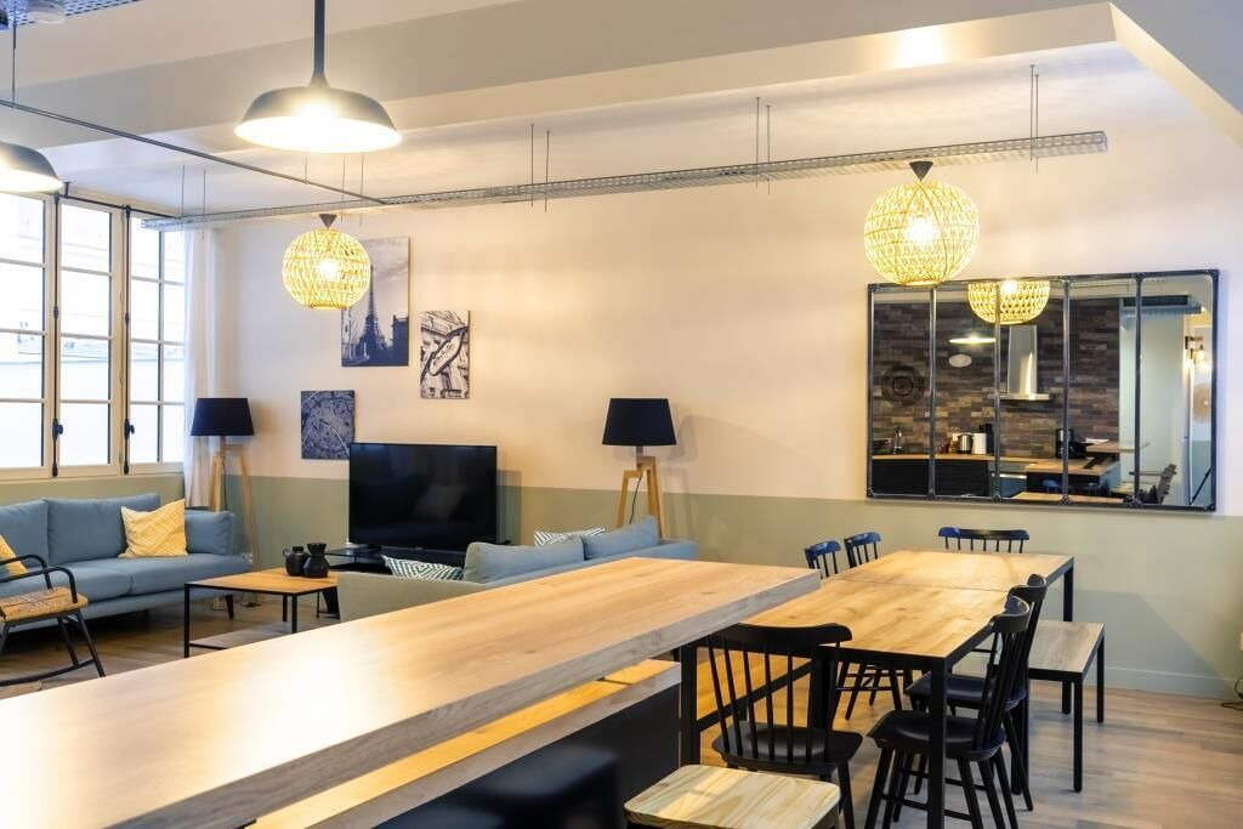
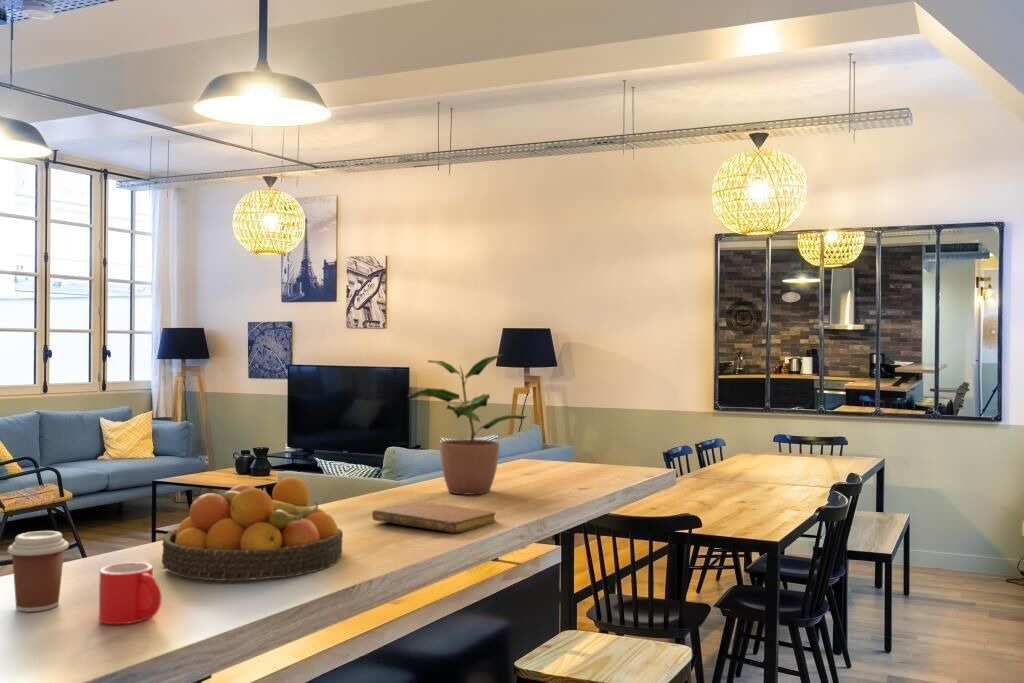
+ mug [98,561,162,625]
+ coffee cup [7,530,70,613]
+ notebook [371,500,497,534]
+ fruit bowl [161,476,344,582]
+ potted plant [406,353,530,496]
